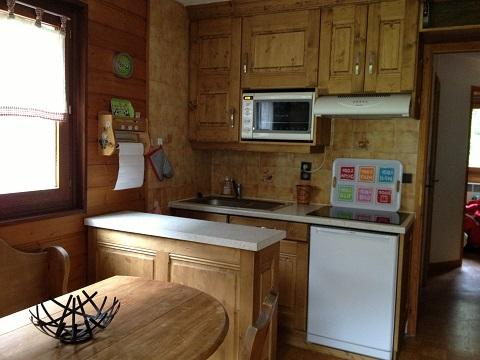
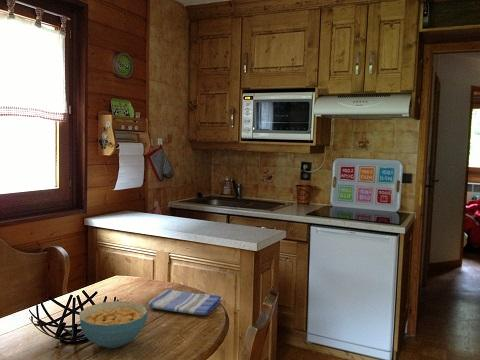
+ cereal bowl [78,300,149,349]
+ dish towel [147,288,223,316]
